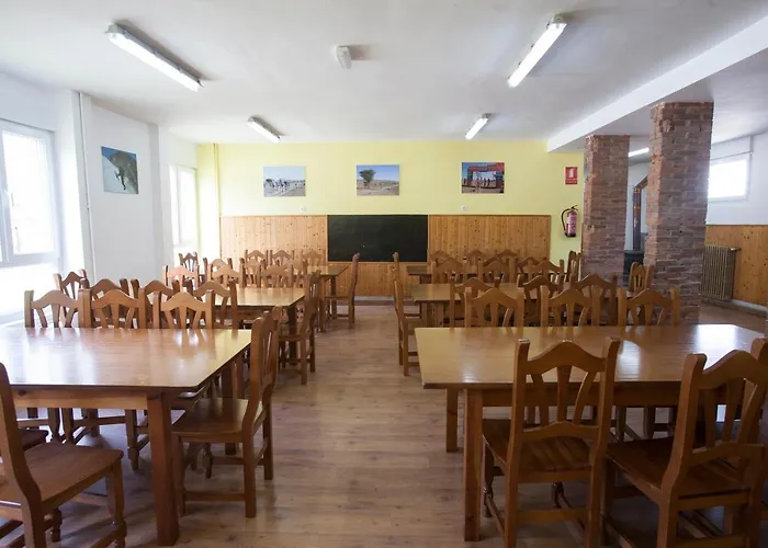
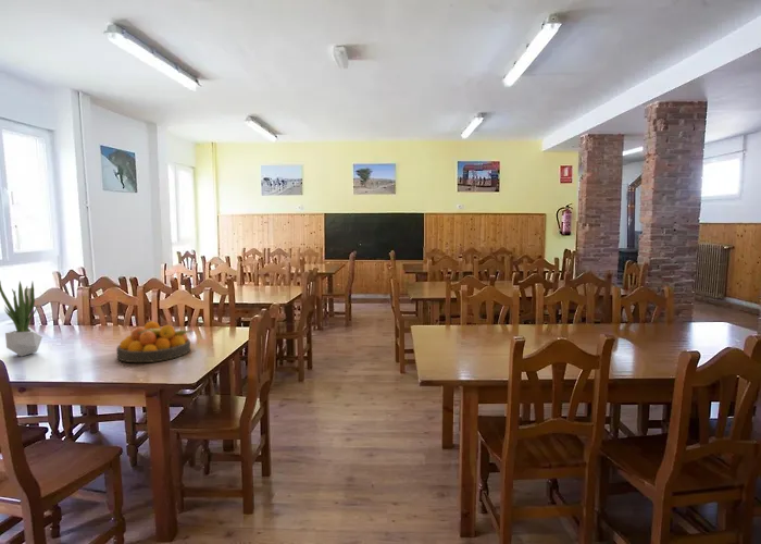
+ fruit bowl [115,320,192,363]
+ potted plant [0,280,43,358]
